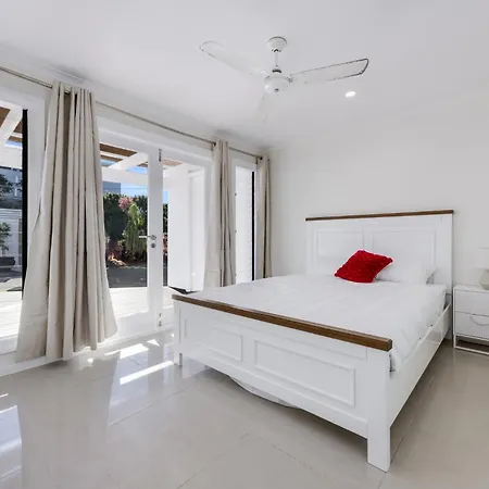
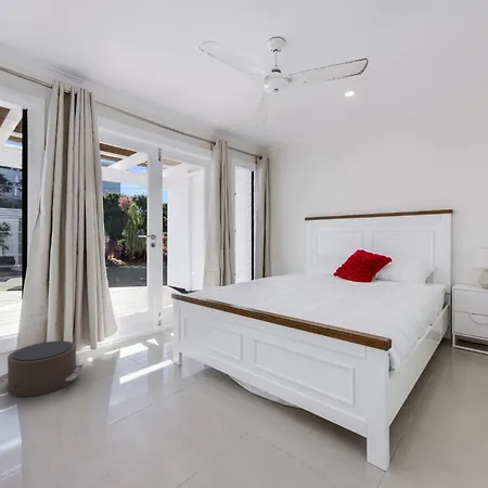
+ pouf [0,339,85,398]
